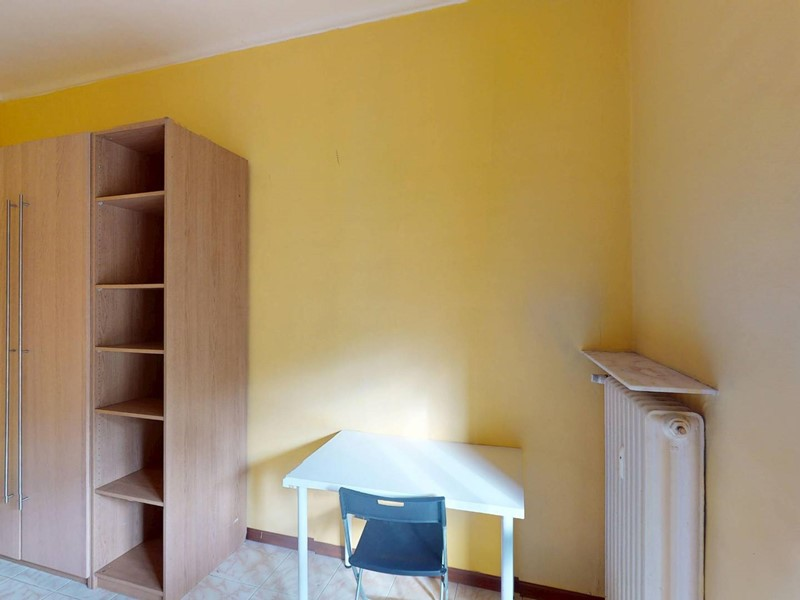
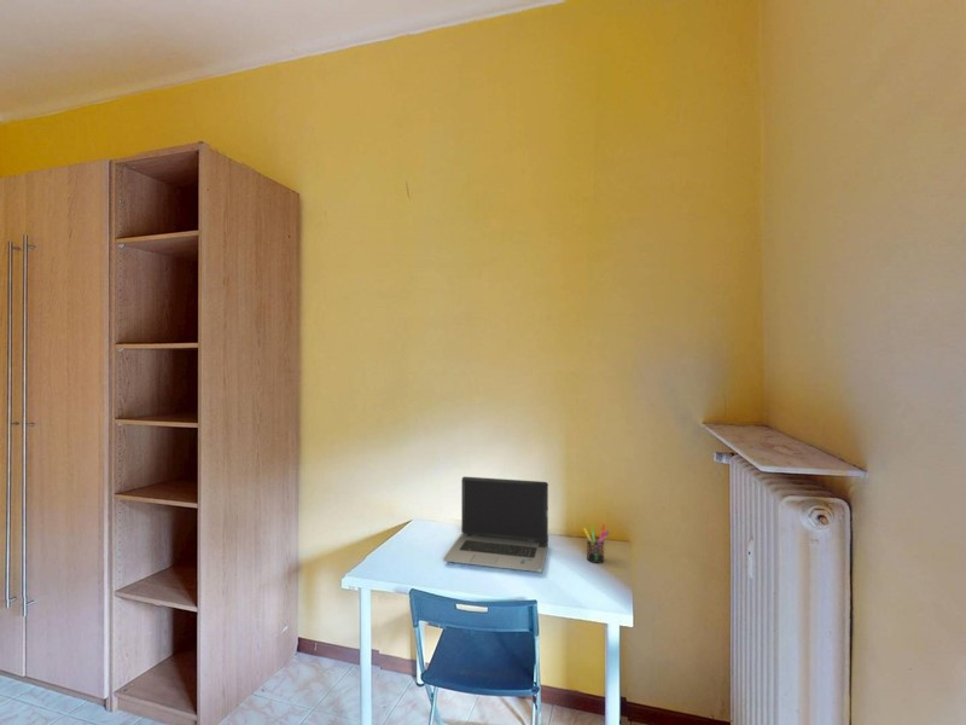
+ pen holder [582,523,610,564]
+ laptop computer [442,476,549,573]
